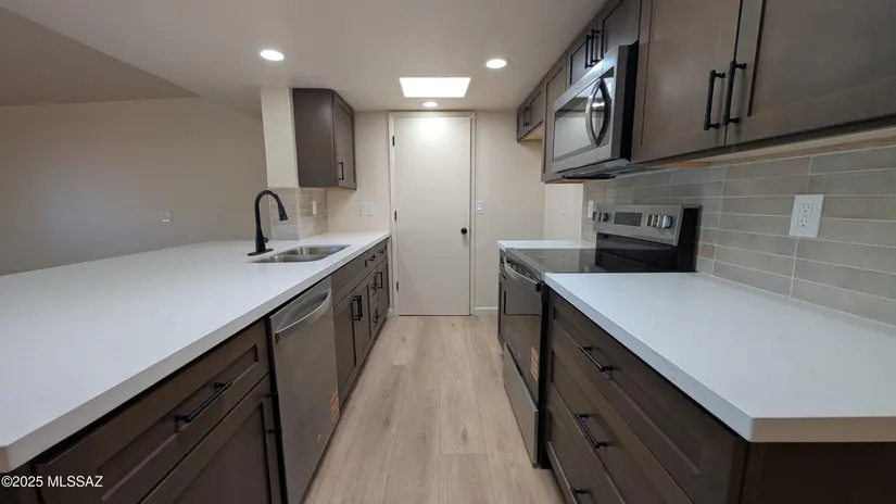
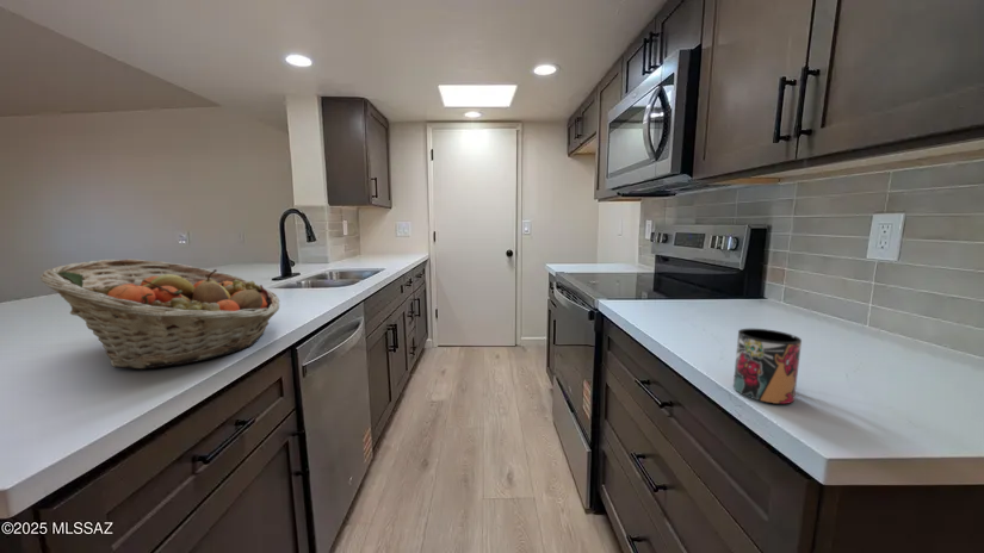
+ mug [732,328,803,405]
+ fruit basket [39,257,280,371]
